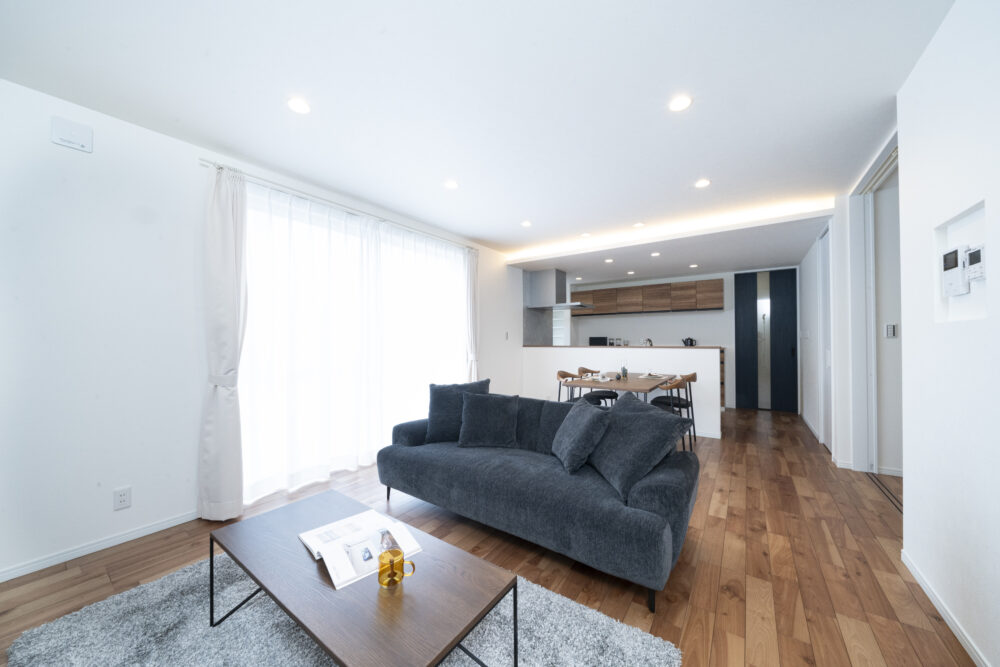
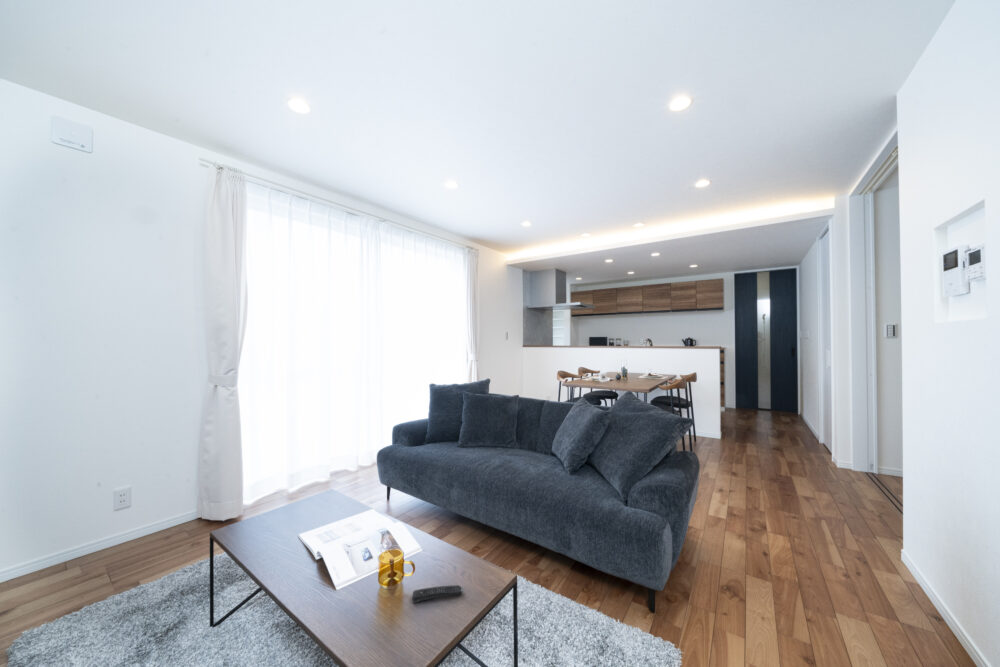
+ remote control [411,584,465,604]
